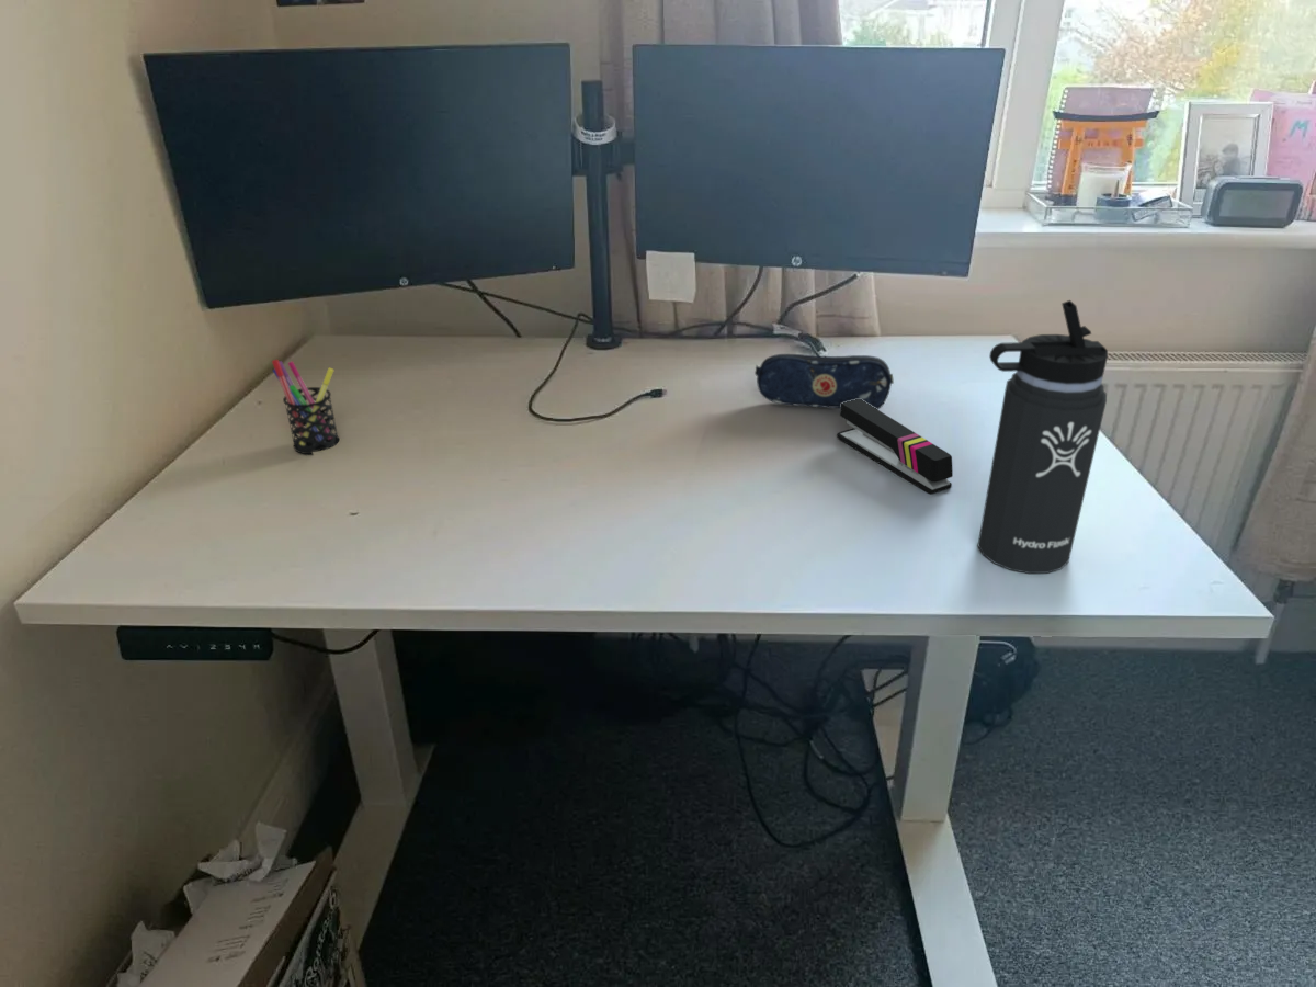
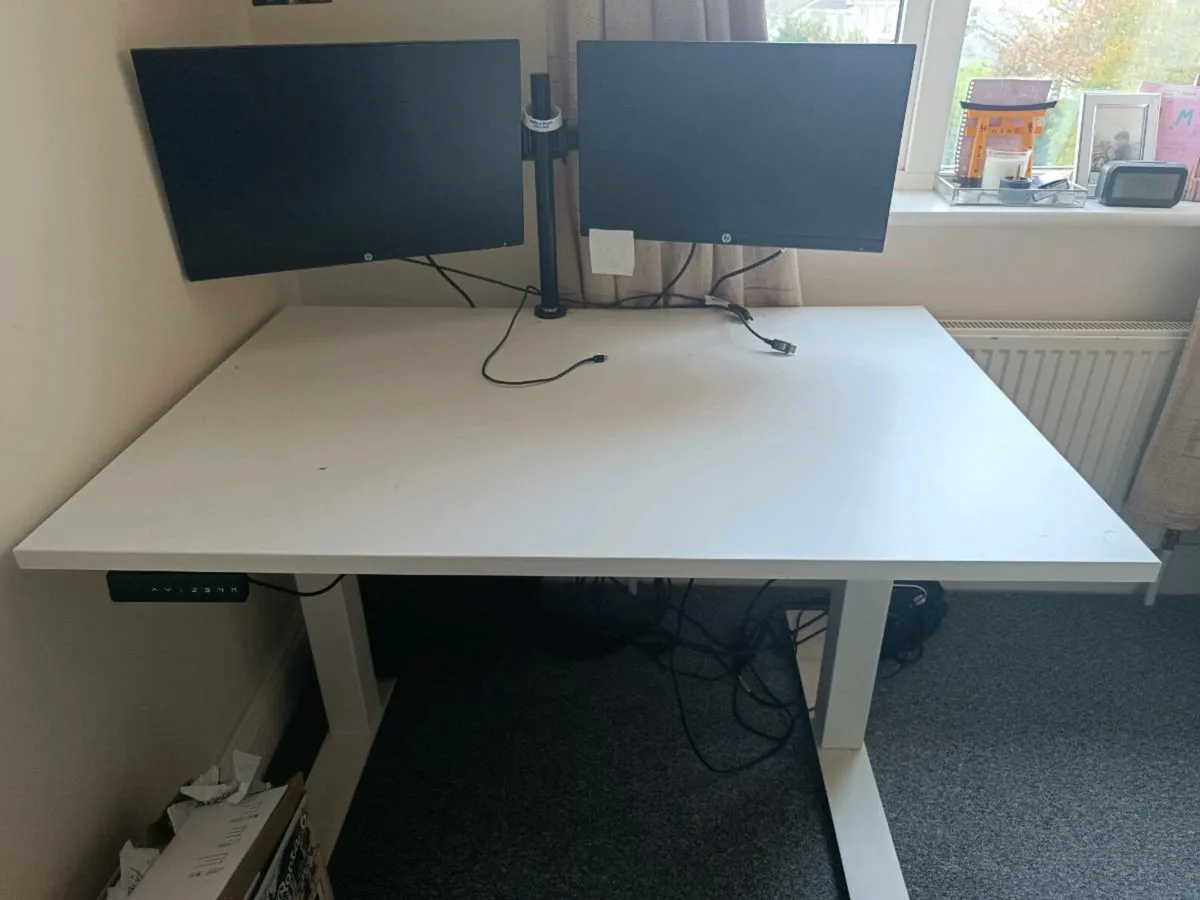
- stapler [836,399,954,495]
- pencil case [753,353,895,410]
- pen holder [271,359,340,455]
- thermos bottle [977,299,1109,575]
